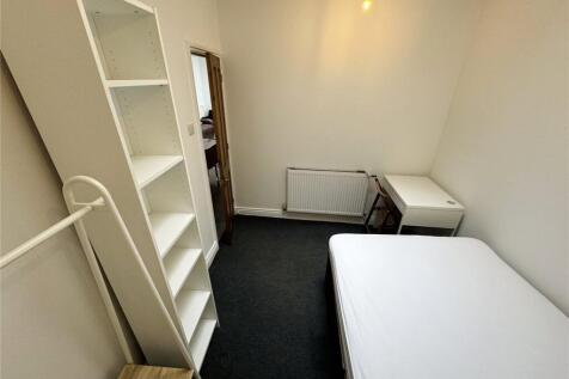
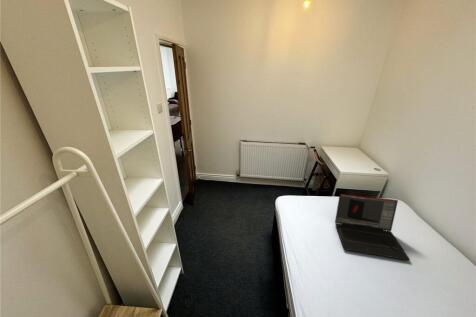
+ laptop [334,192,411,261]
